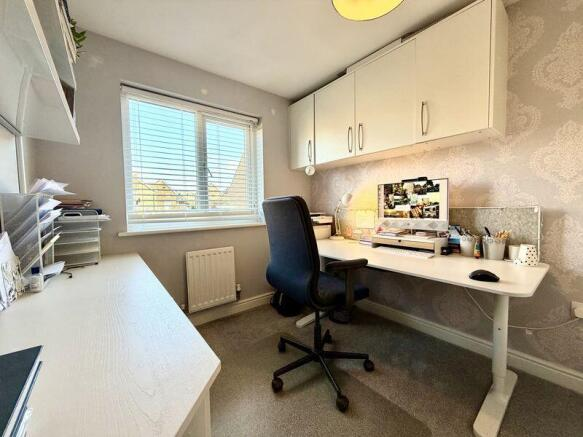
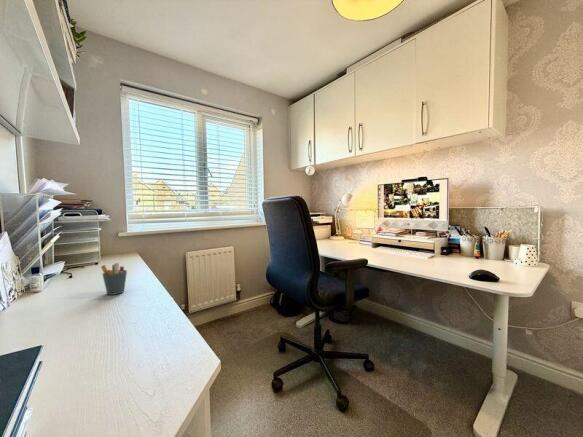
+ pen holder [100,262,128,296]
